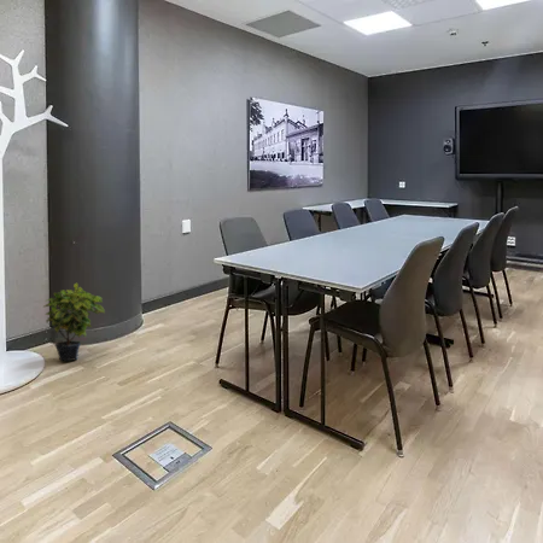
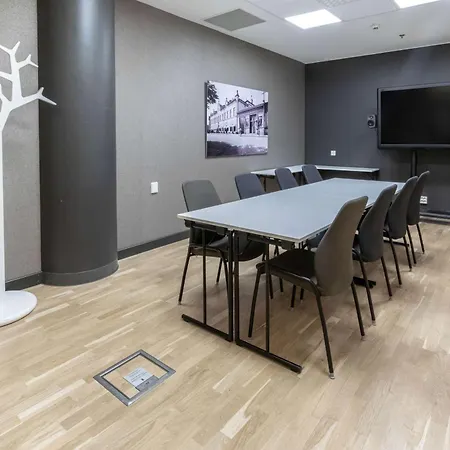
- potted plant [43,282,106,362]
